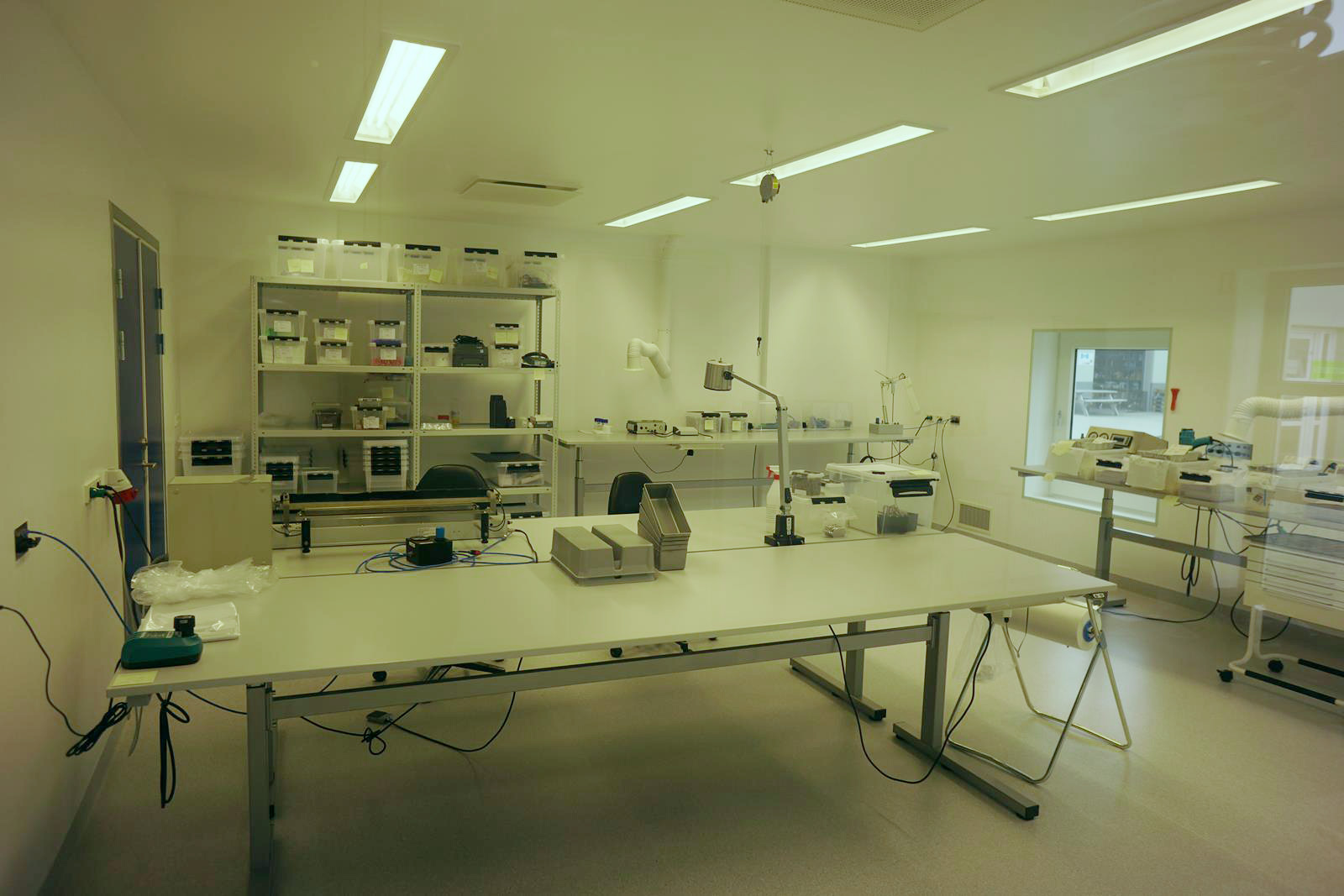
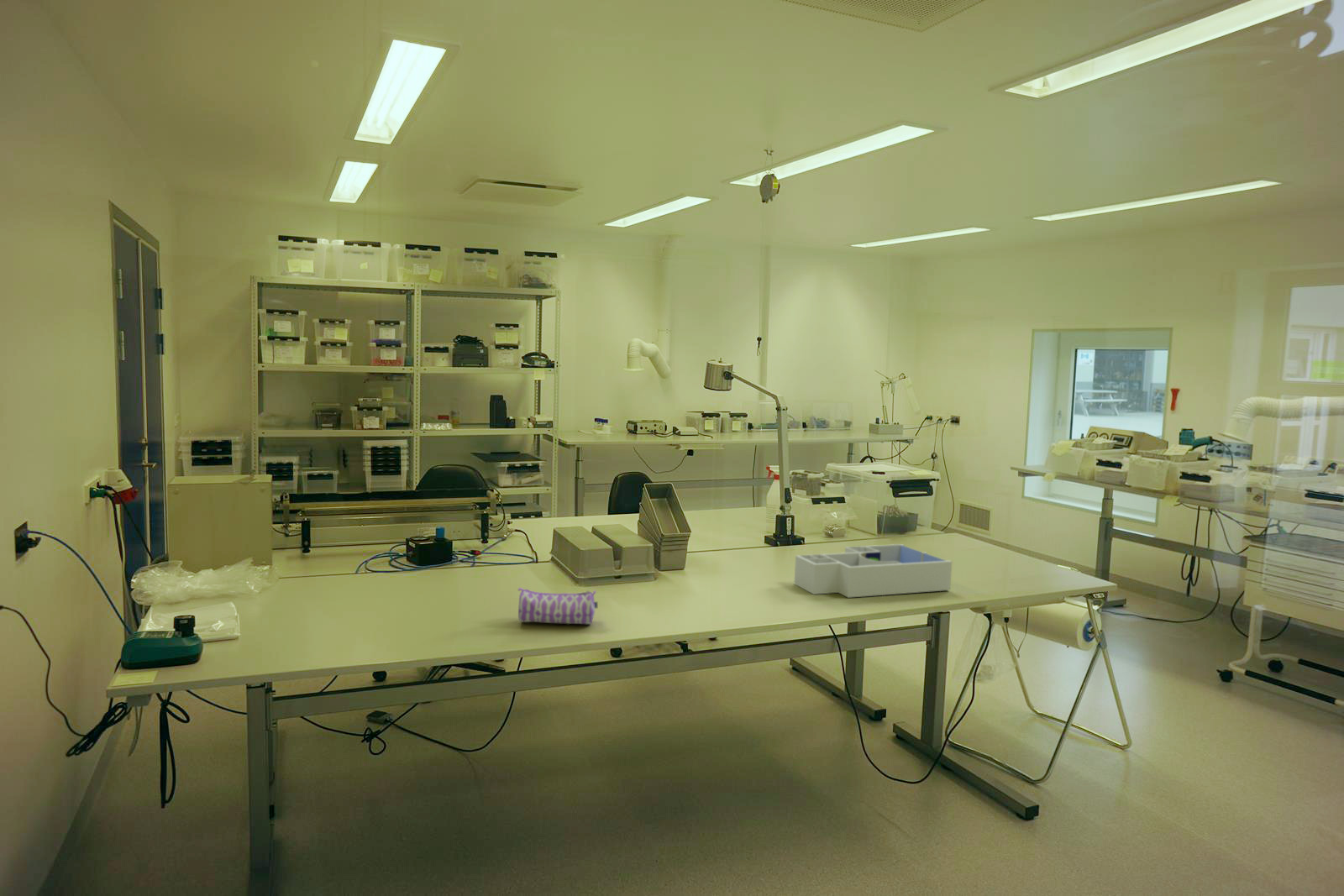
+ pencil case [517,587,598,625]
+ desk organizer [794,543,953,599]
